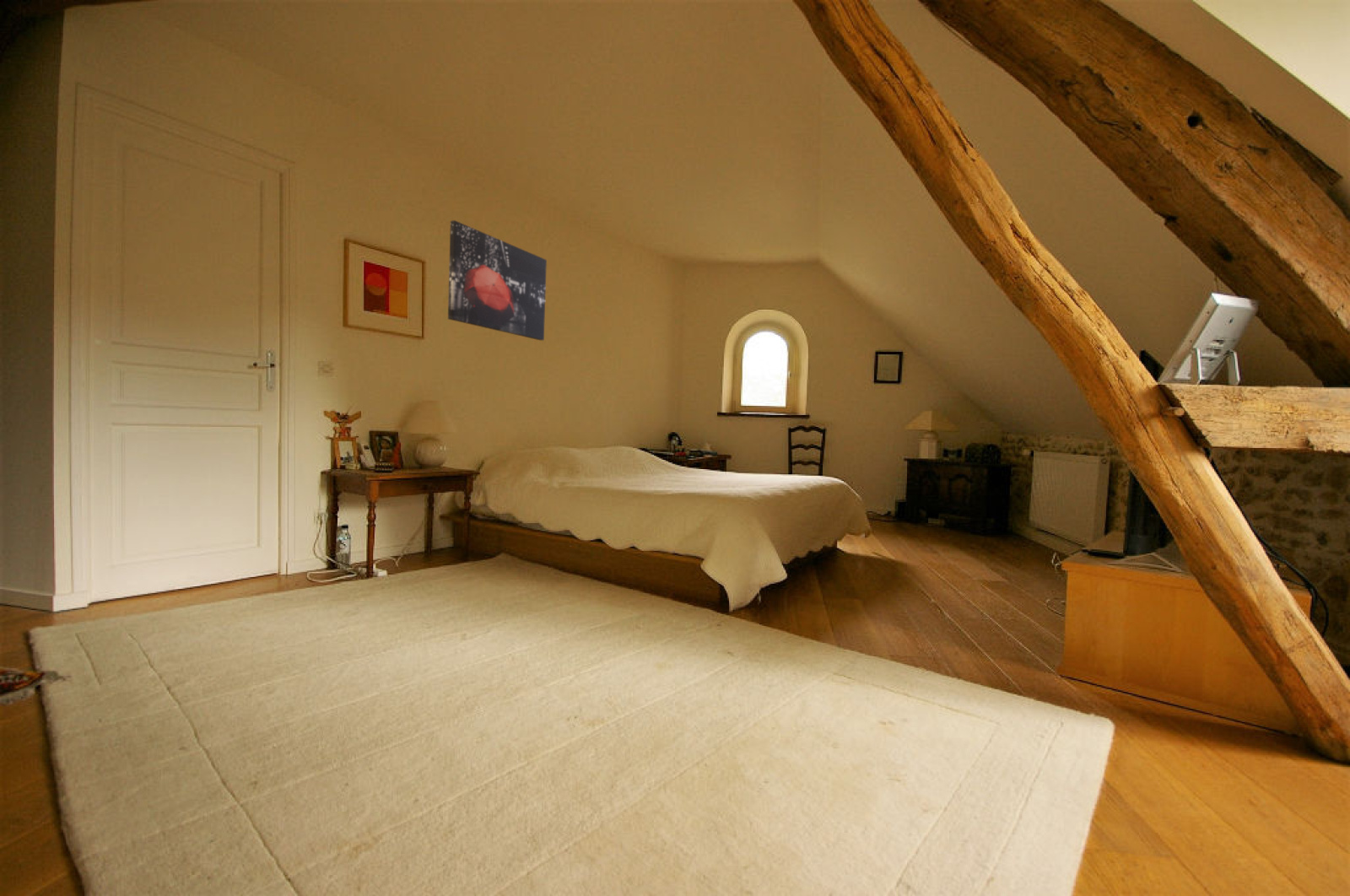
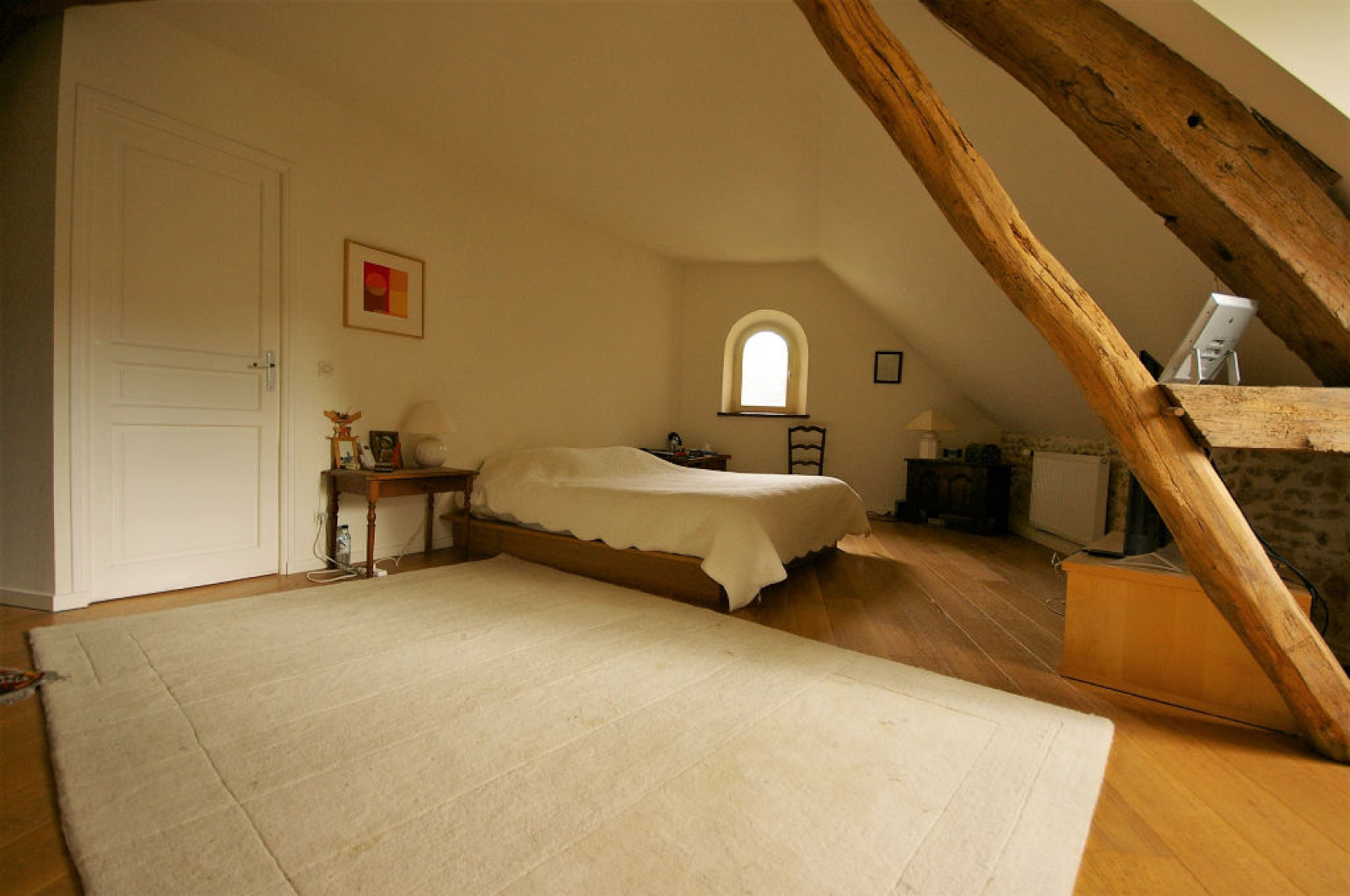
- wall art [447,219,548,341]
